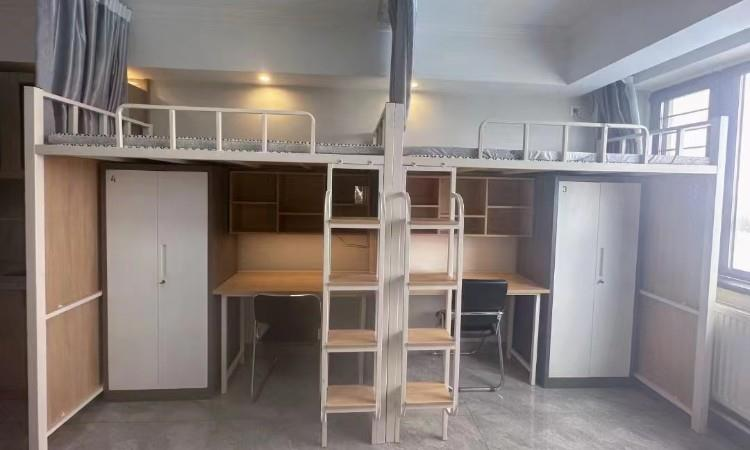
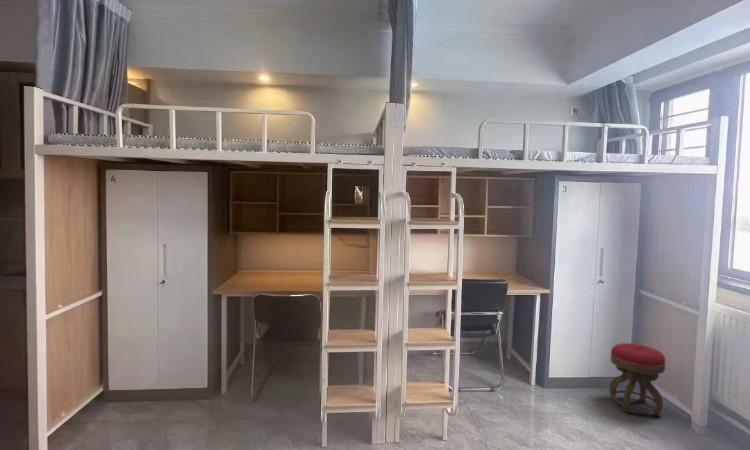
+ stool [608,342,666,417]
